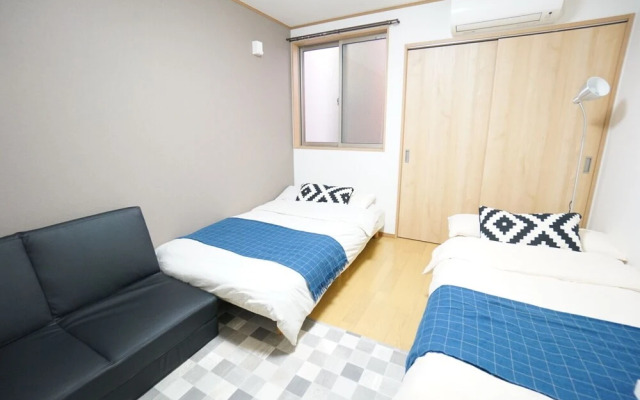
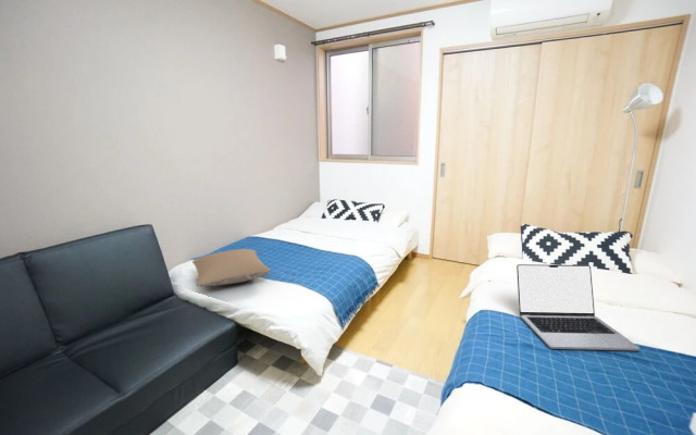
+ pillow [191,248,272,287]
+ laptop [515,263,641,351]
